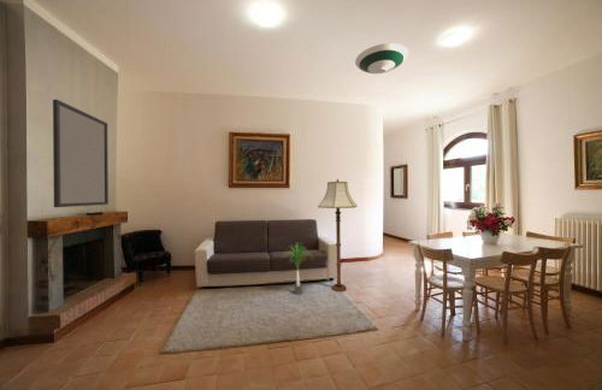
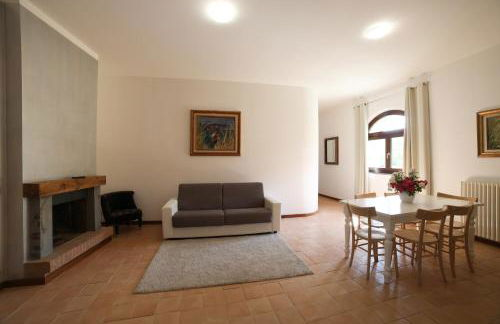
- floor lamp [317,178,359,292]
- home mirror [52,99,110,208]
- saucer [354,42,409,75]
- potted plant [282,243,315,295]
